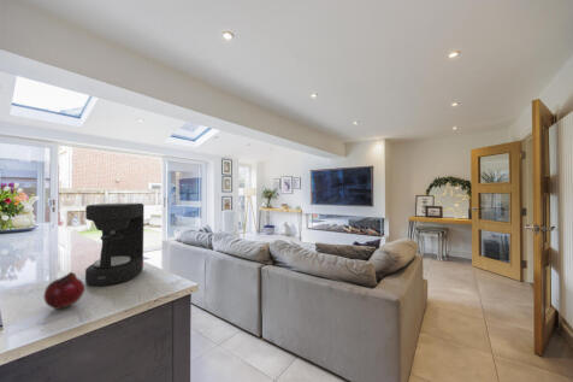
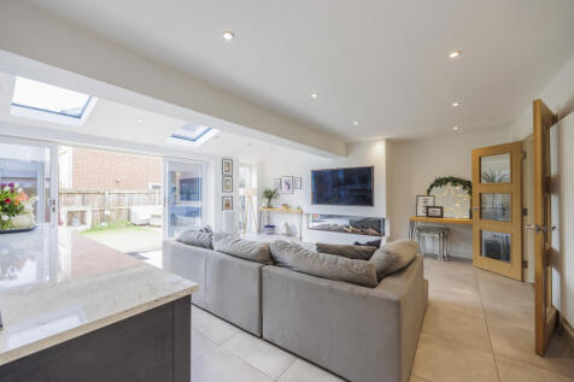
- fruit [43,271,85,311]
- coffee maker [84,202,144,287]
